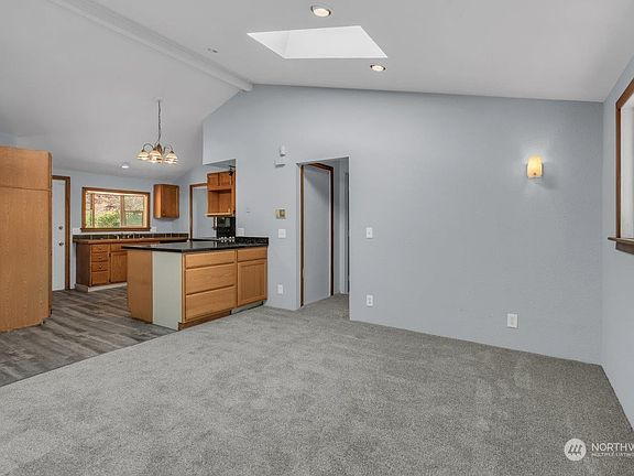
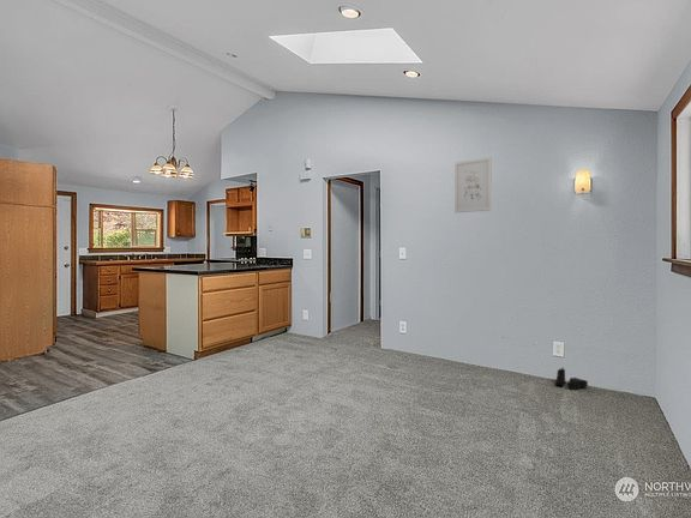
+ wall art [453,156,492,213]
+ boots [554,366,589,391]
